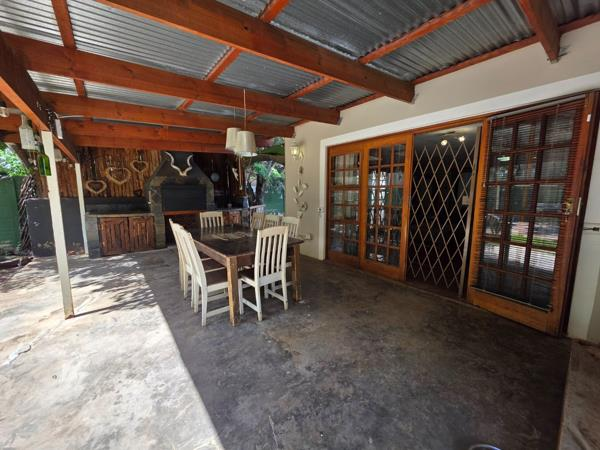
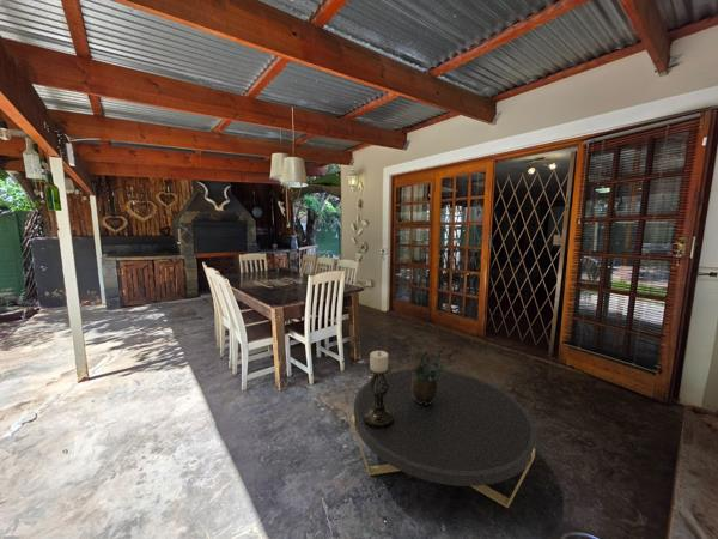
+ candle holder [364,350,394,429]
+ coffee table [351,368,537,509]
+ potted plant [412,331,446,405]
